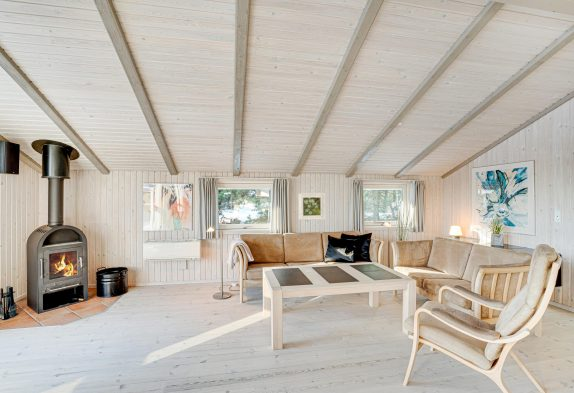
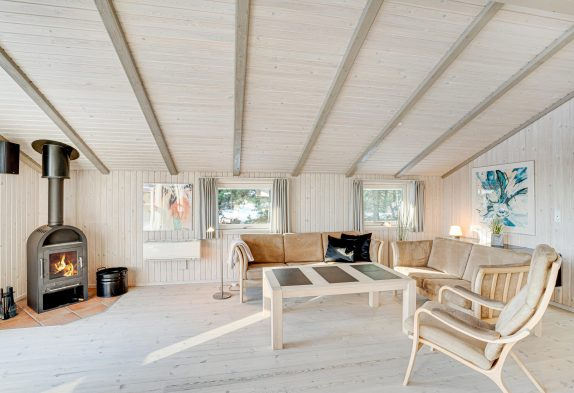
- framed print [298,192,326,221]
